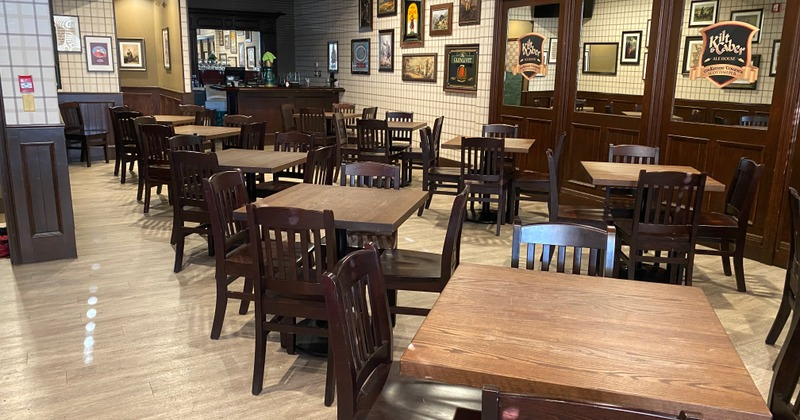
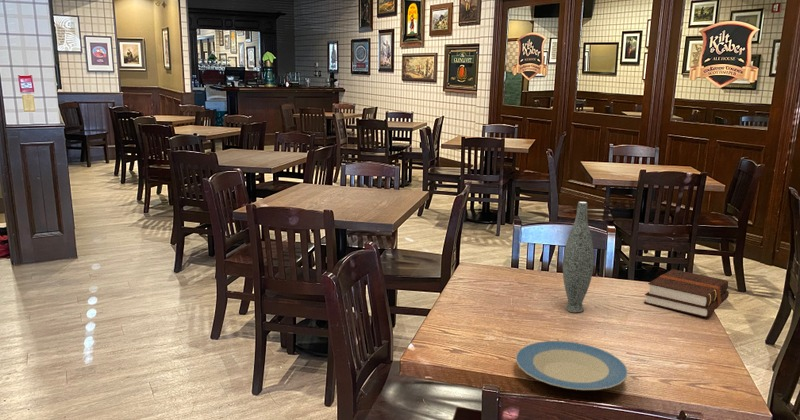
+ hardback book [643,268,730,318]
+ plate [515,340,629,391]
+ vase [562,201,595,313]
